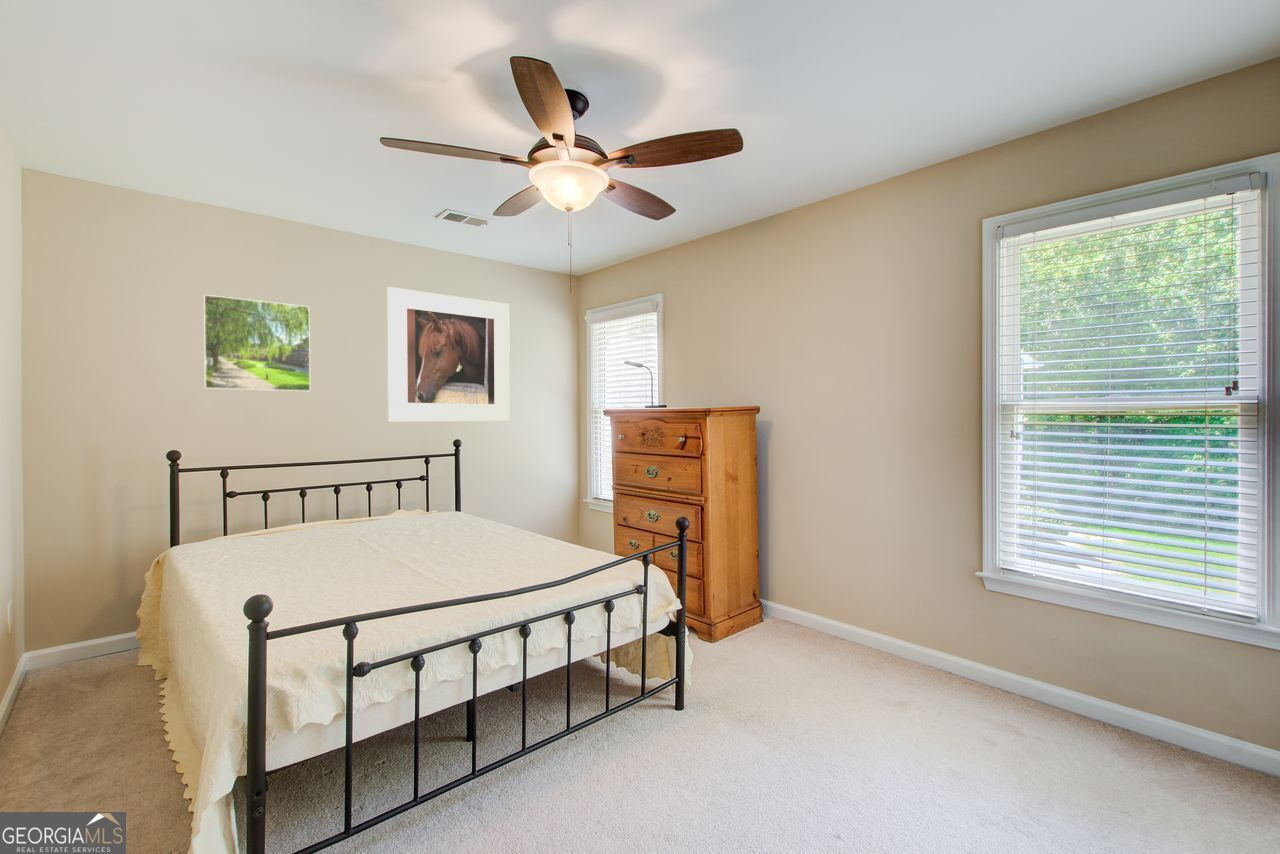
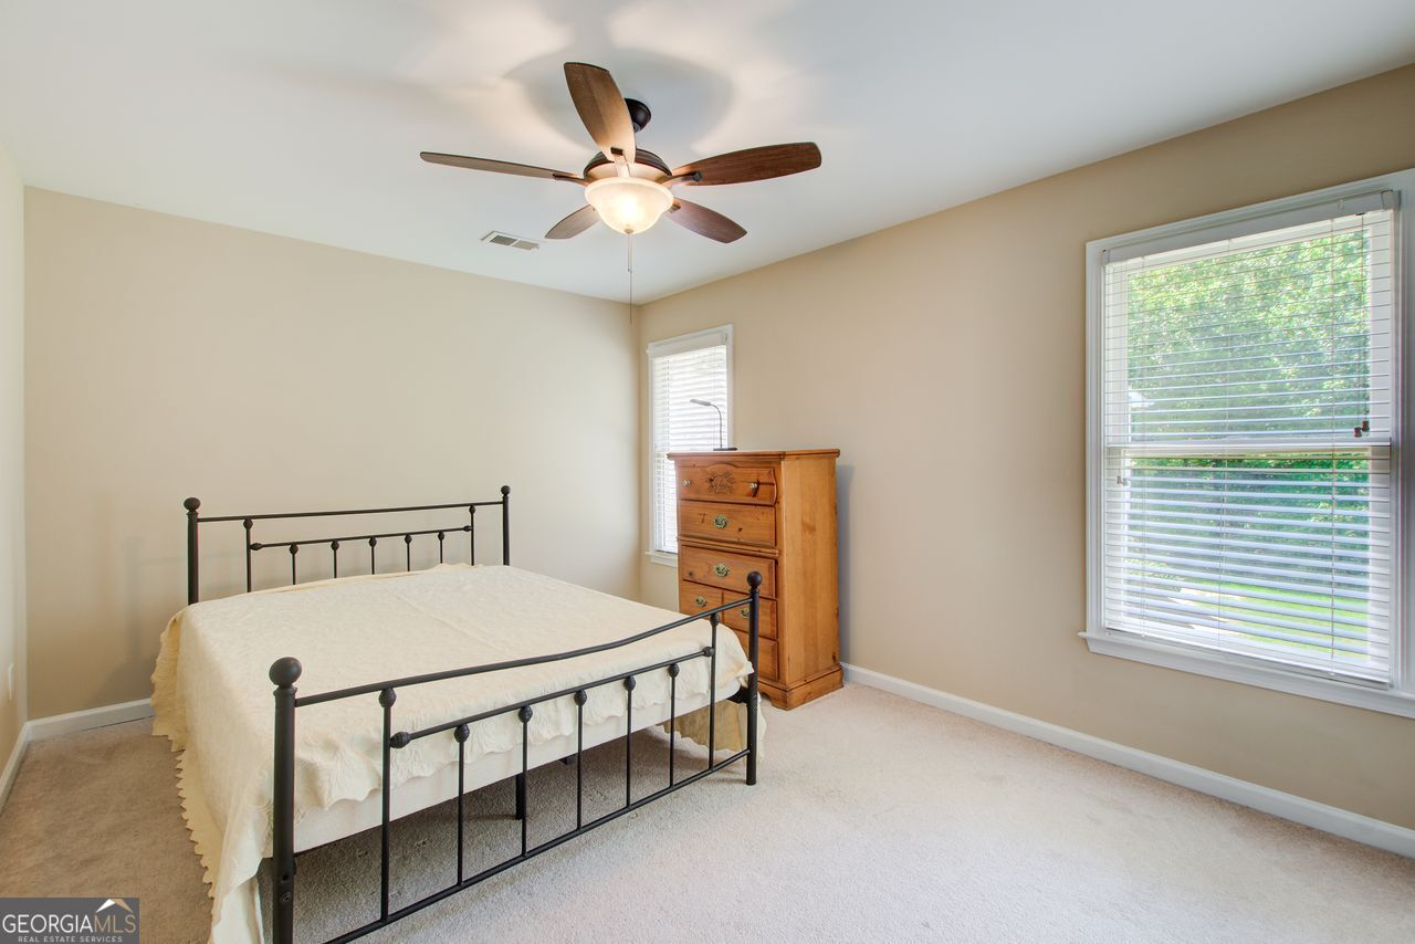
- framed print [202,294,311,392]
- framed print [386,286,511,422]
